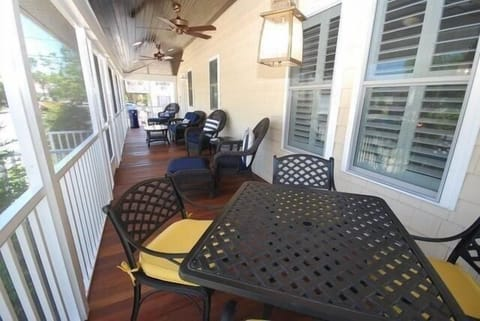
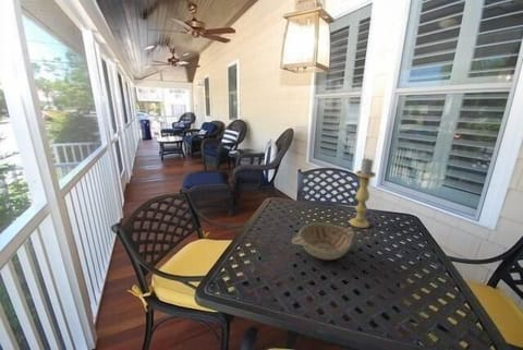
+ decorative bowl [291,221,355,261]
+ candle holder [349,157,377,229]
